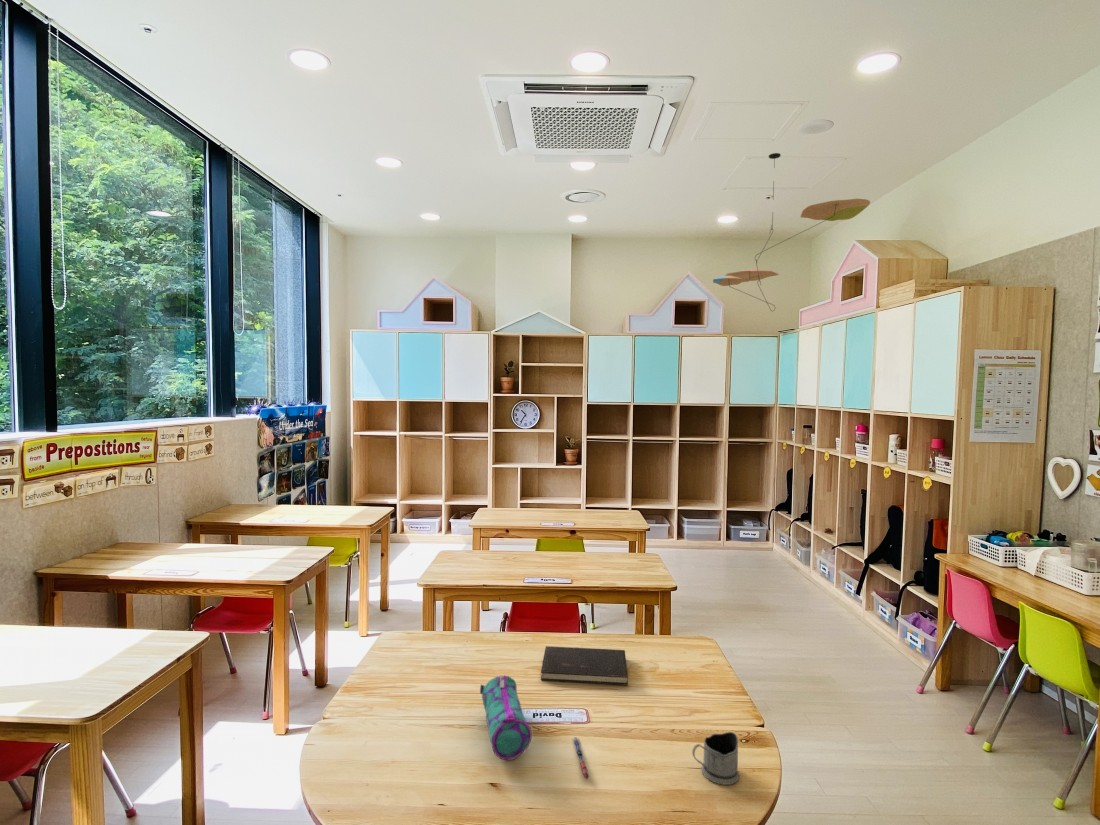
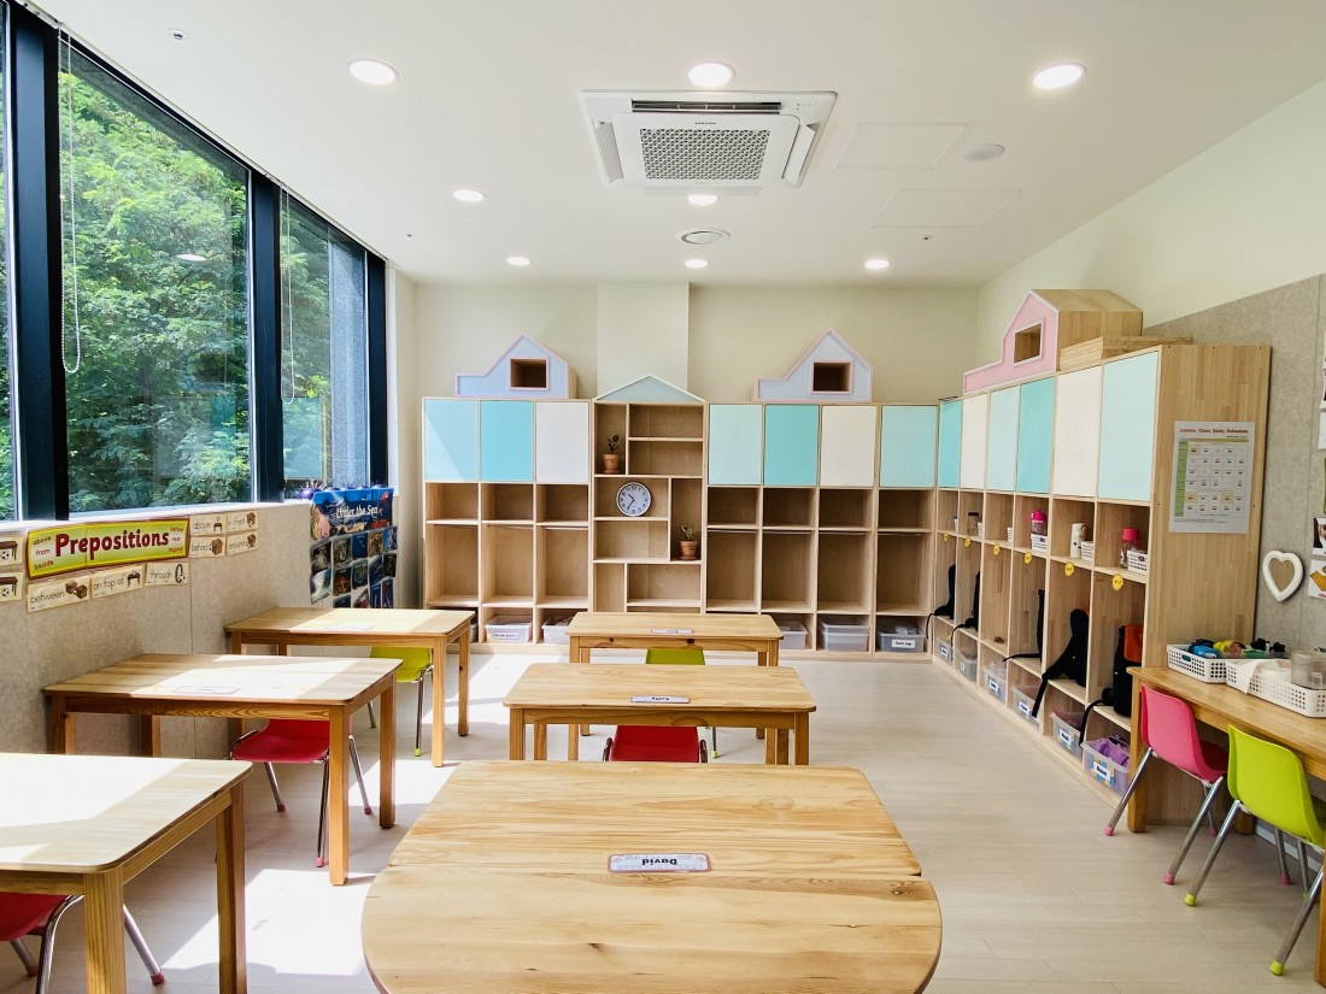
- ceiling mobile [712,152,871,312]
- hardcover book [540,645,629,686]
- pencil case [479,674,533,761]
- tea glass holder [691,731,740,786]
- pen [571,736,590,780]
